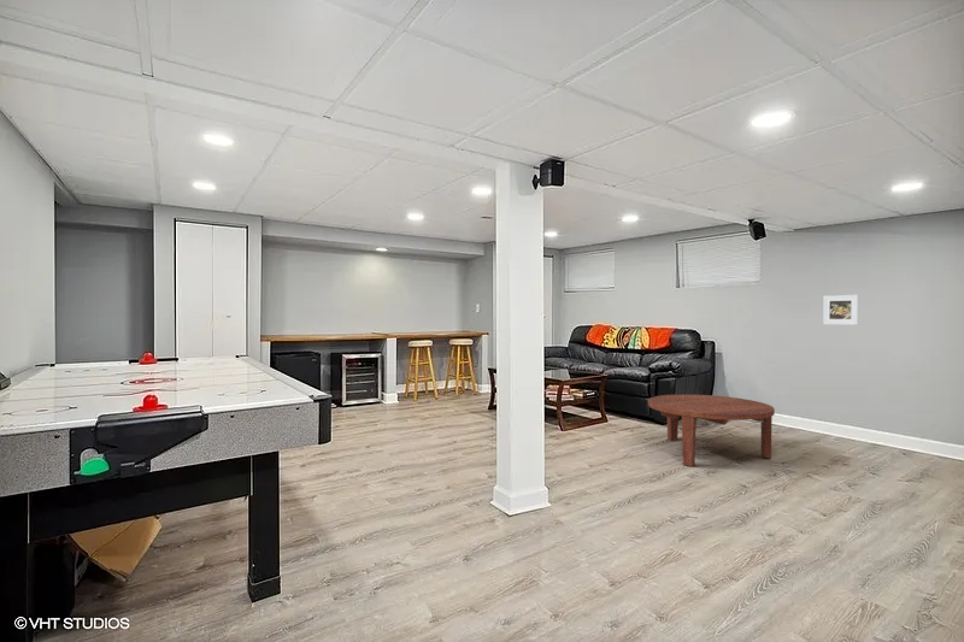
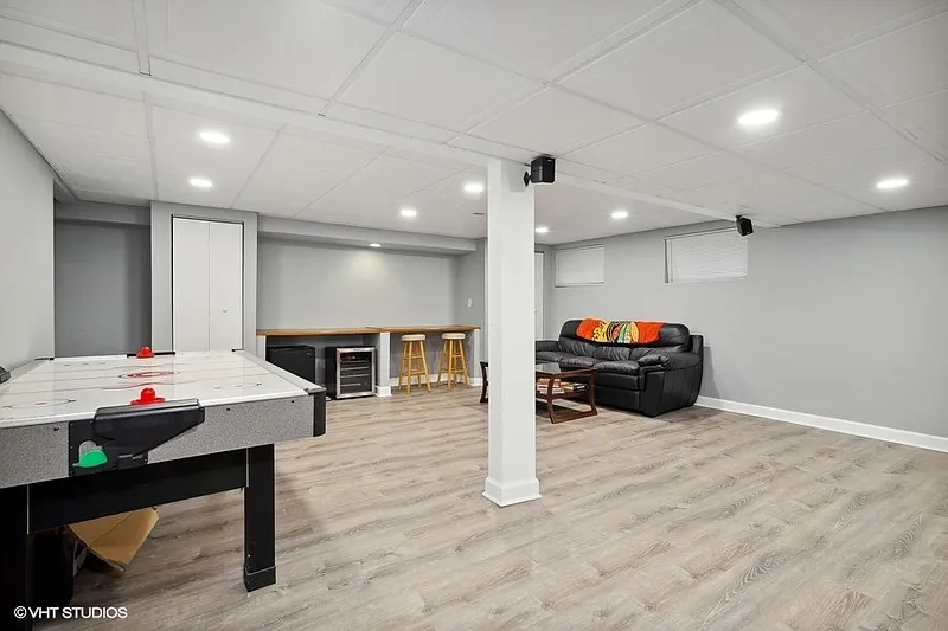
- coffee table [647,394,776,467]
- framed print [822,294,859,326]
